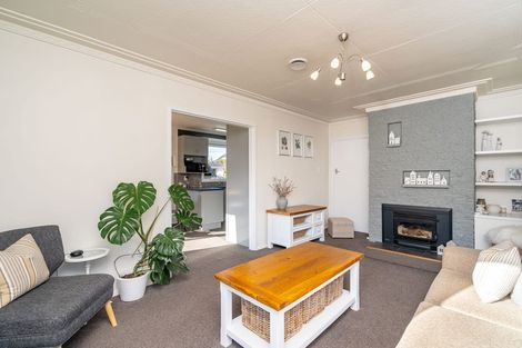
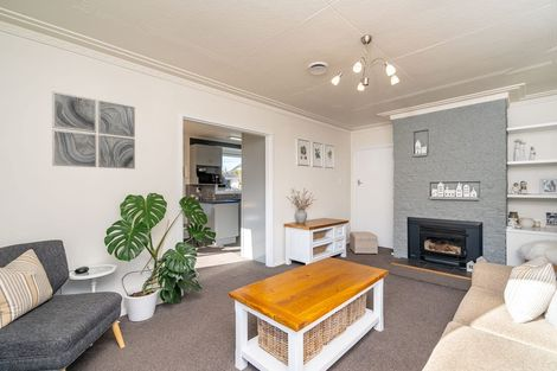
+ wall art [51,90,136,169]
